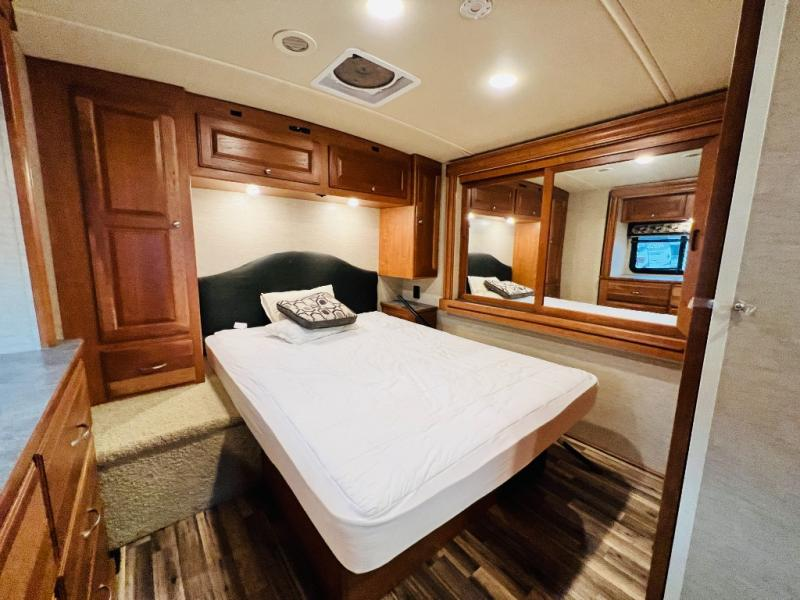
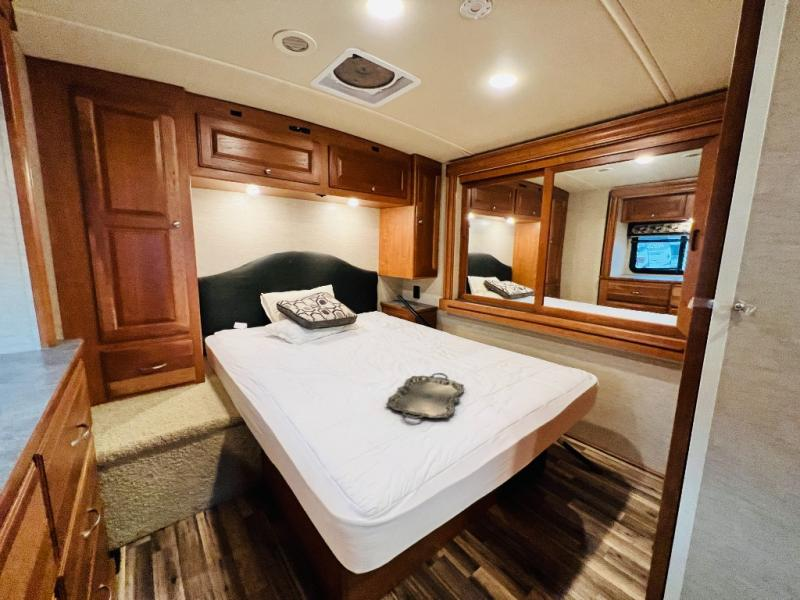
+ serving tray [385,372,465,420]
